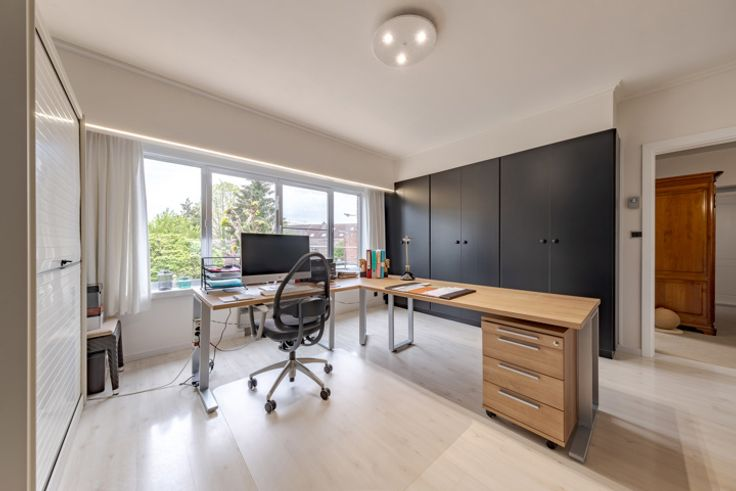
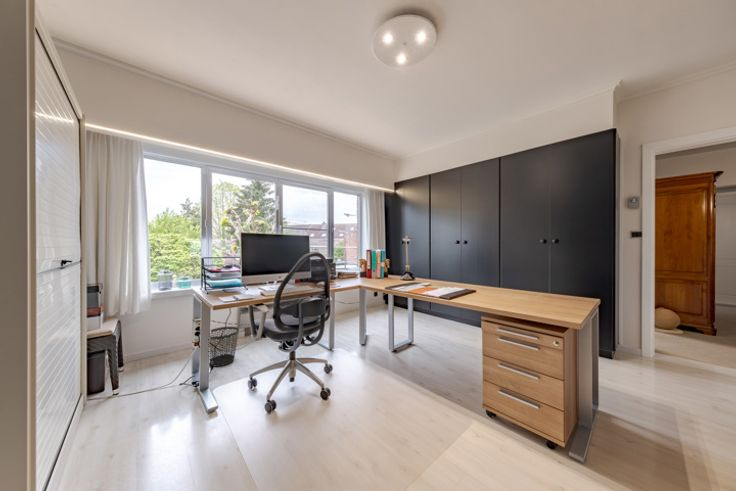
+ wastebasket [209,326,240,367]
